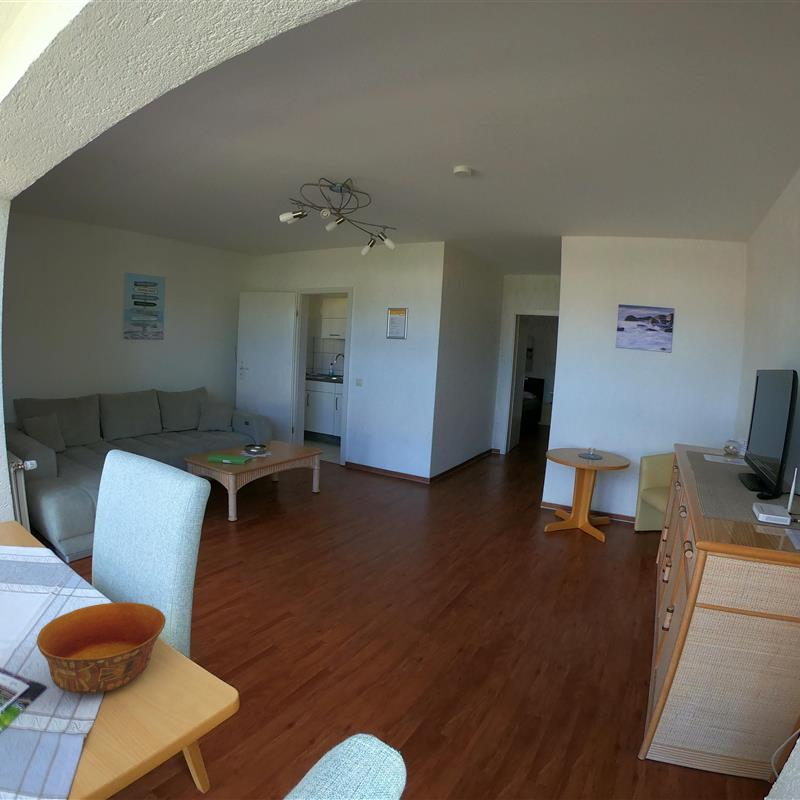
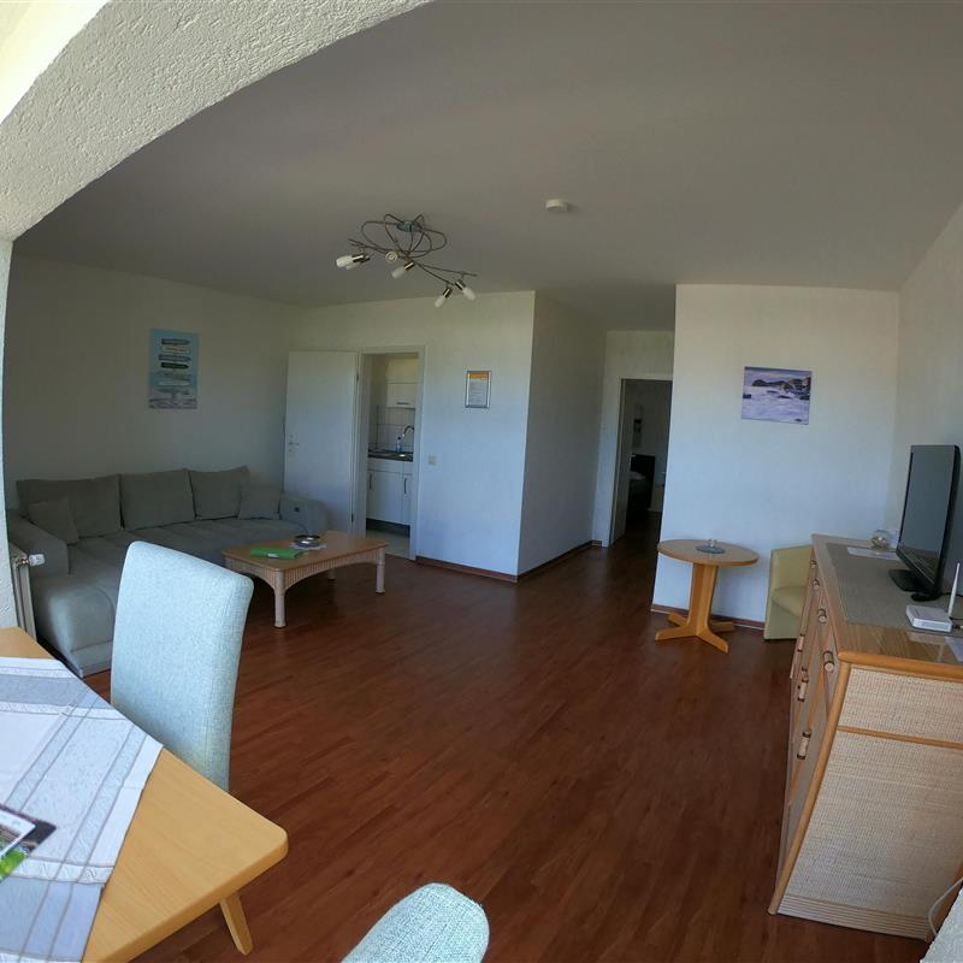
- bowl [36,601,167,695]
